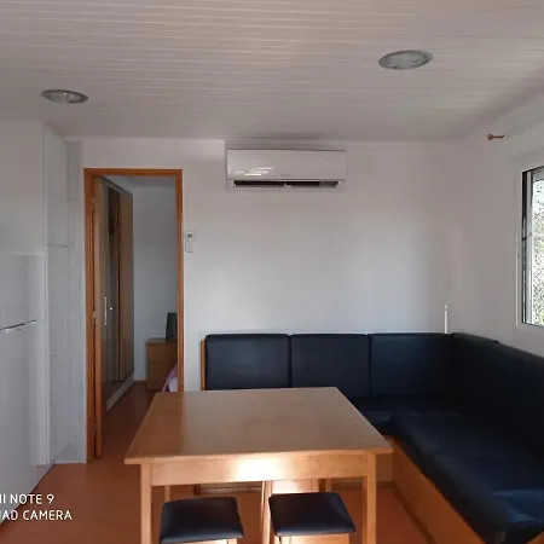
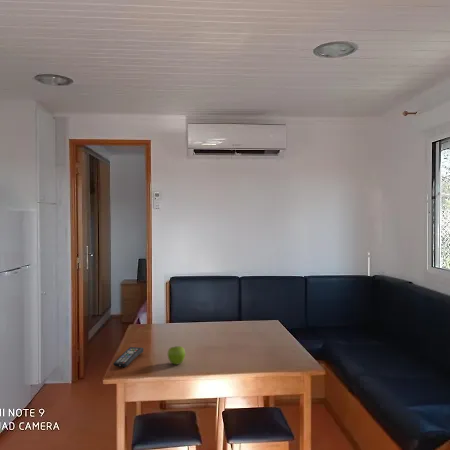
+ fruit [167,345,186,366]
+ remote control [112,346,144,368]
